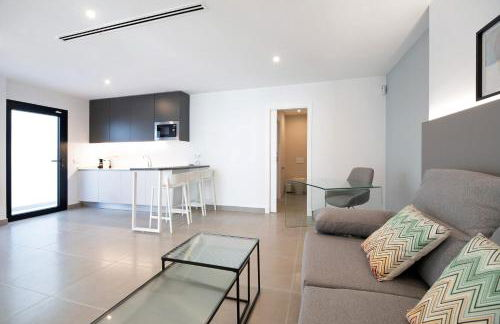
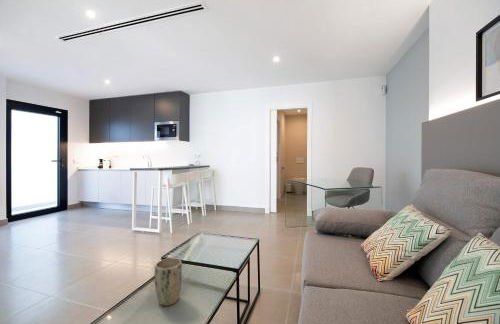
+ plant pot [154,257,183,307]
